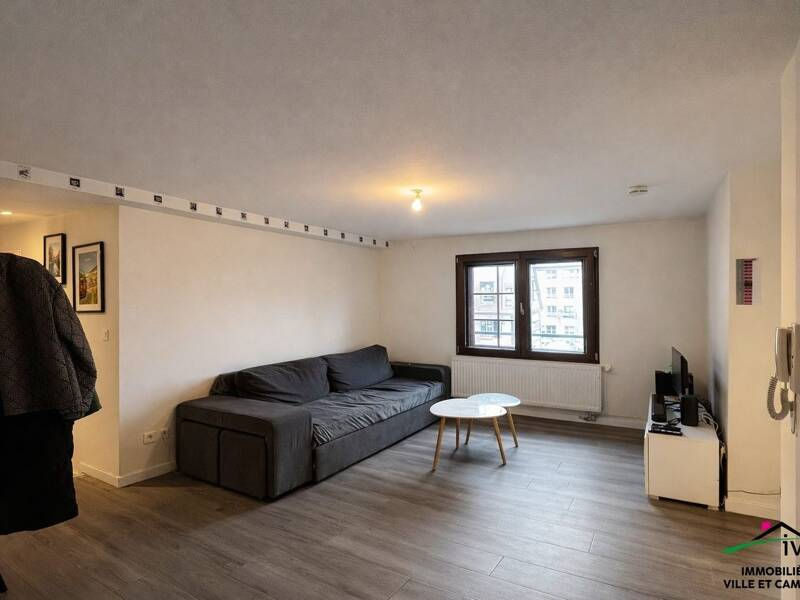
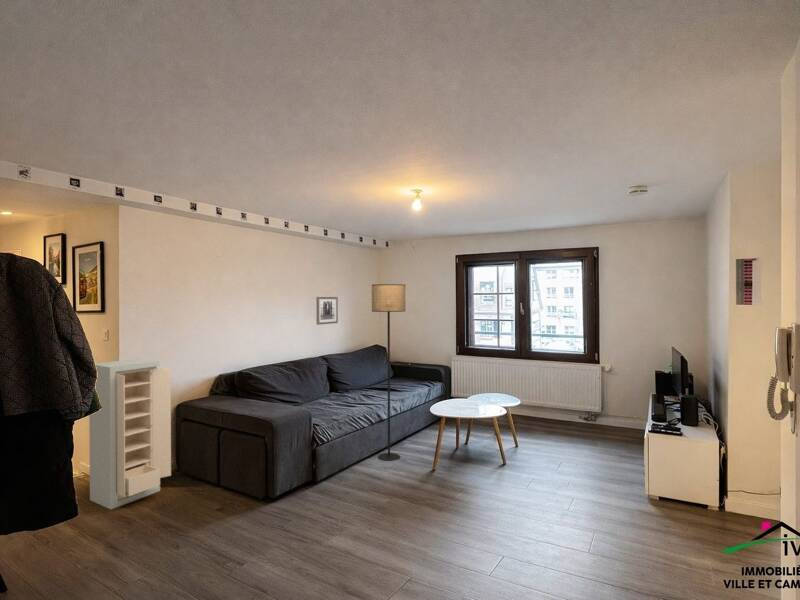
+ floor lamp [371,283,406,462]
+ storage cabinet [88,358,172,510]
+ wall art [315,296,339,326]
